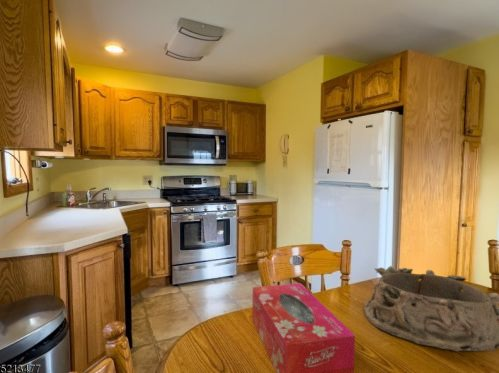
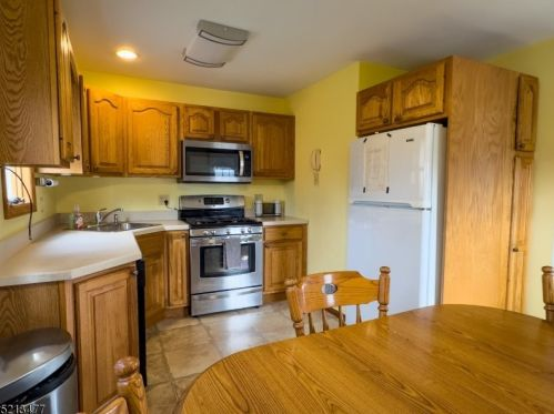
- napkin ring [363,265,499,352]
- tissue box [251,282,356,373]
